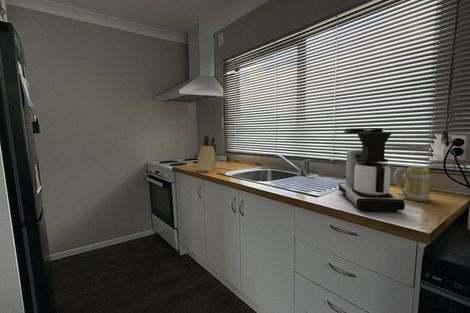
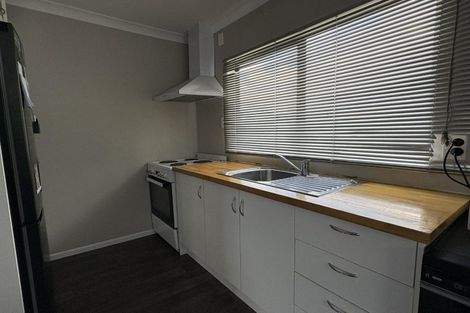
- mug [392,166,431,202]
- knife block [194,134,218,174]
- coffee maker [337,127,406,213]
